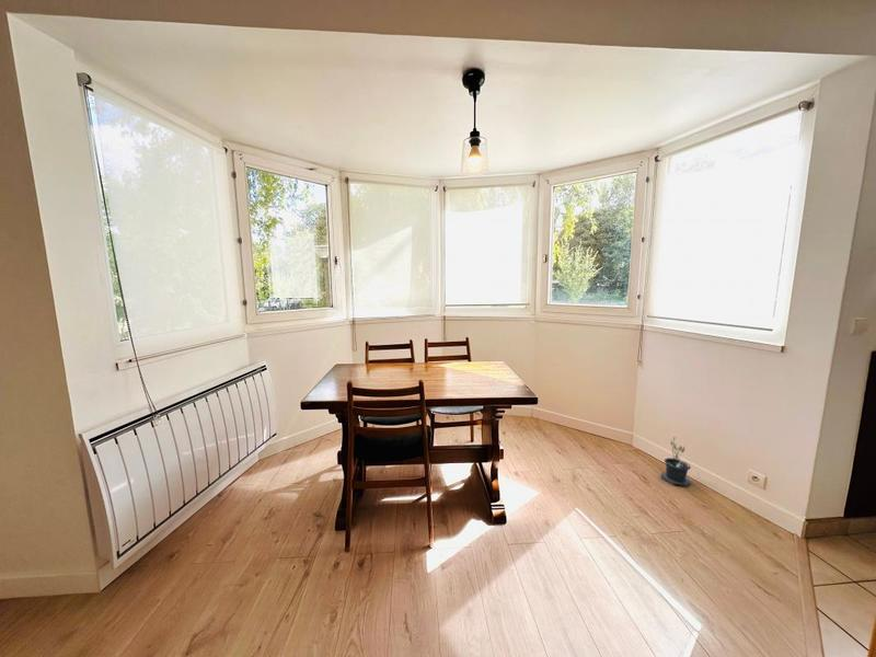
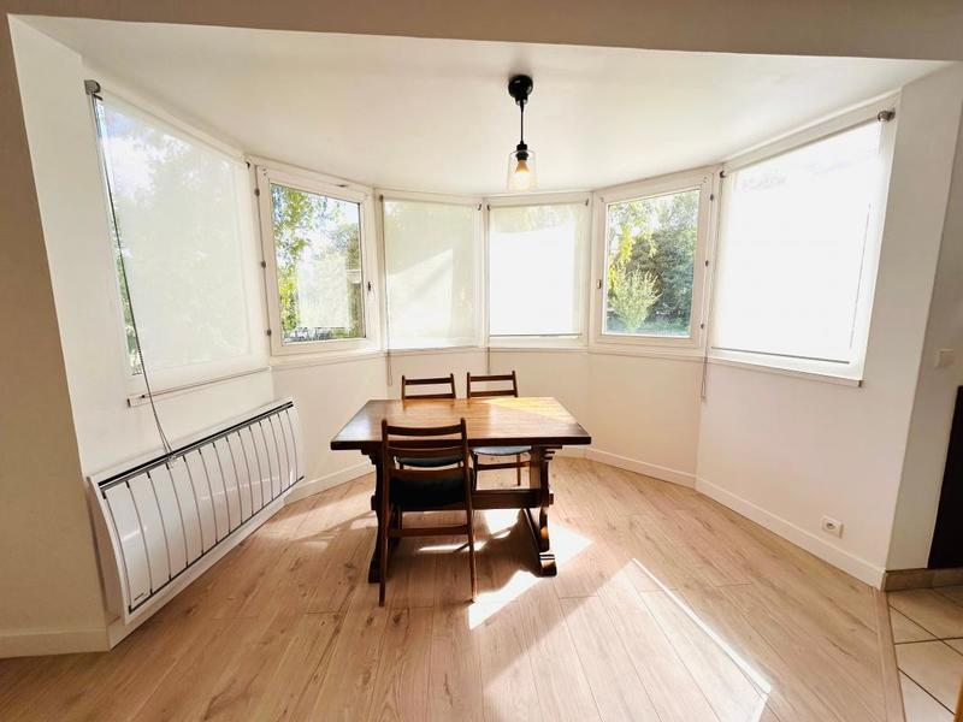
- potted plant [660,436,696,488]
